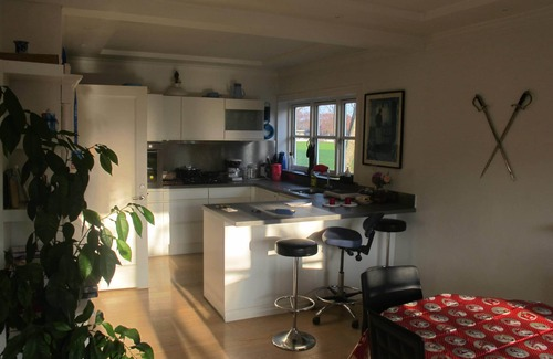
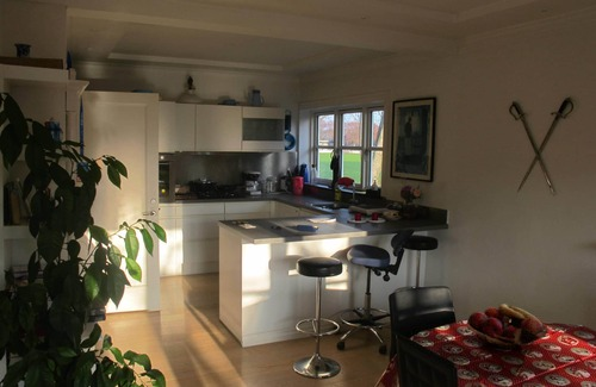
+ fruit basket [466,304,550,349]
